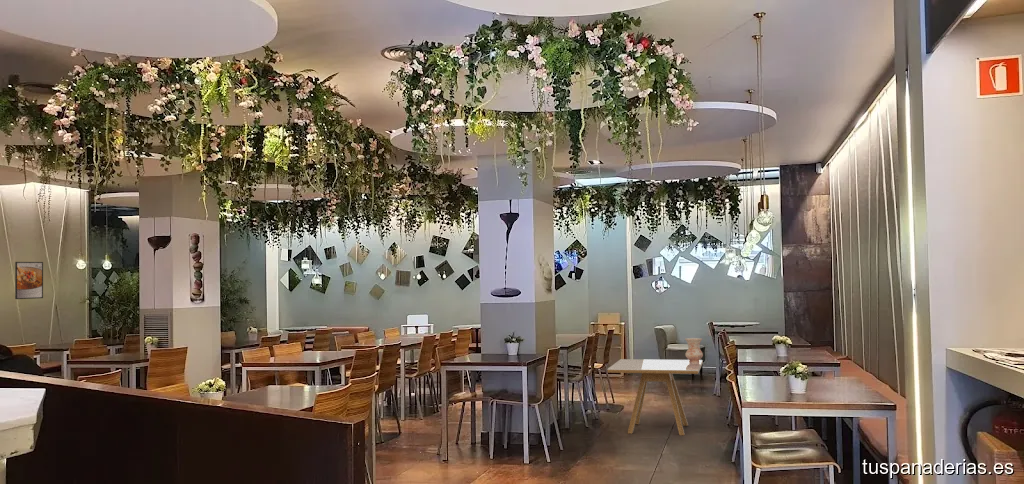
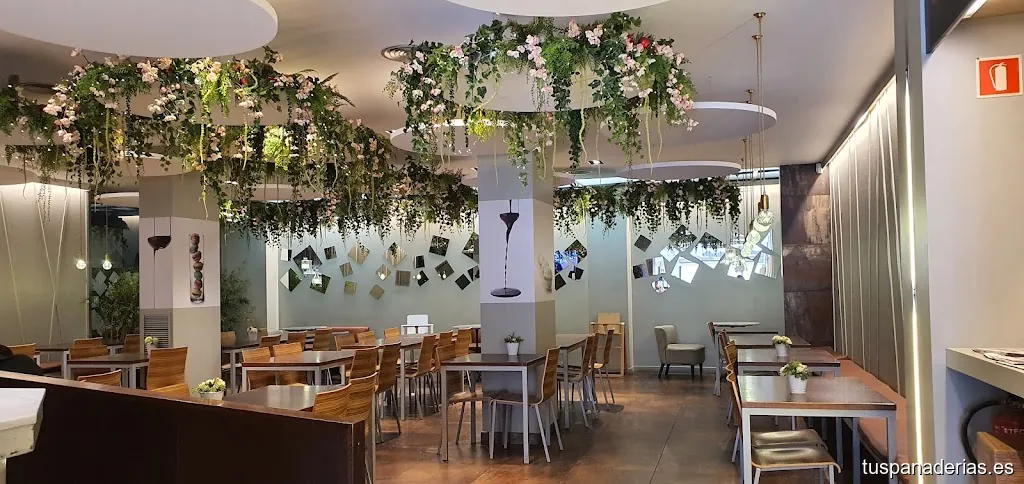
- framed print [14,261,44,300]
- dining table [606,358,704,436]
- ceramic jug [684,337,704,362]
